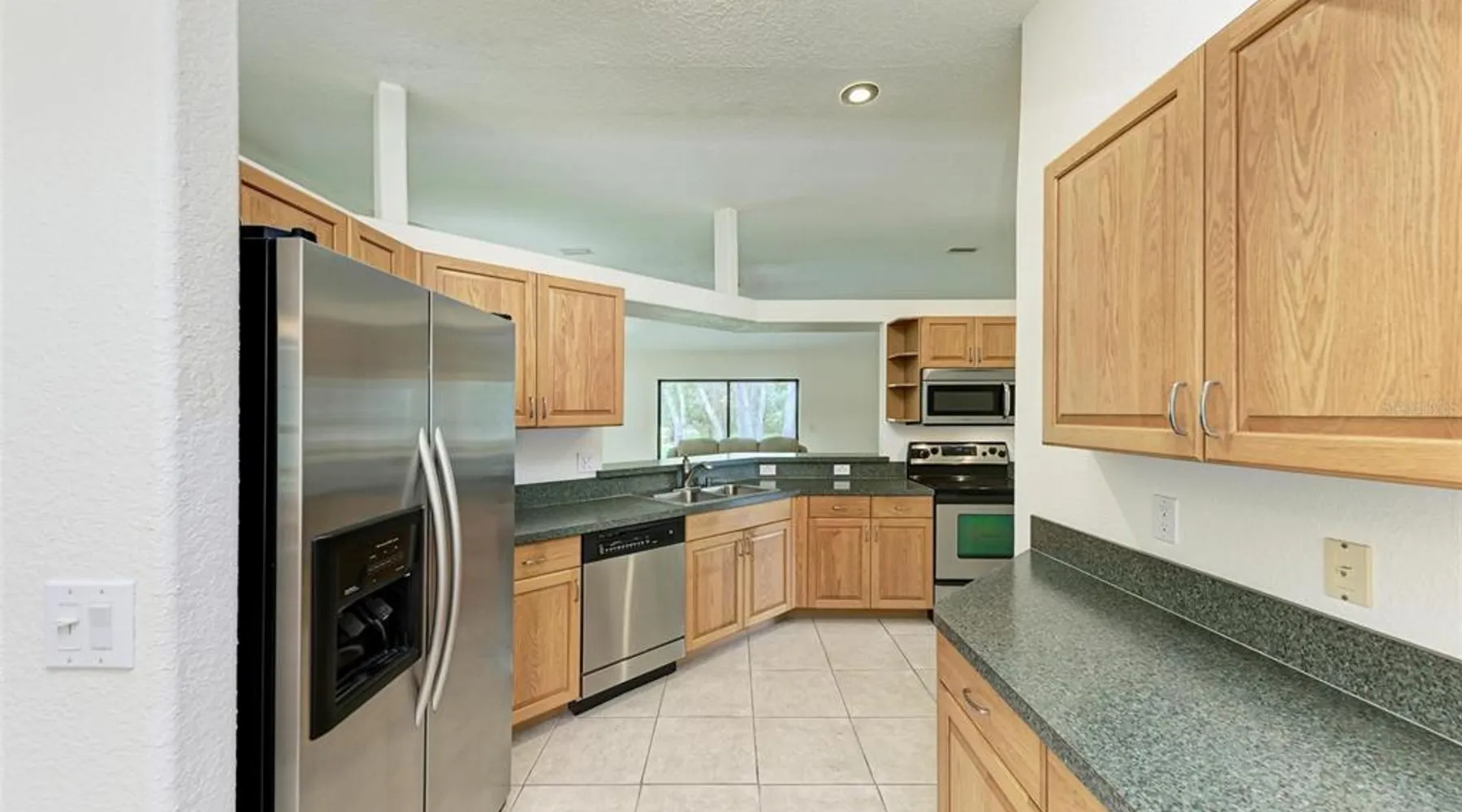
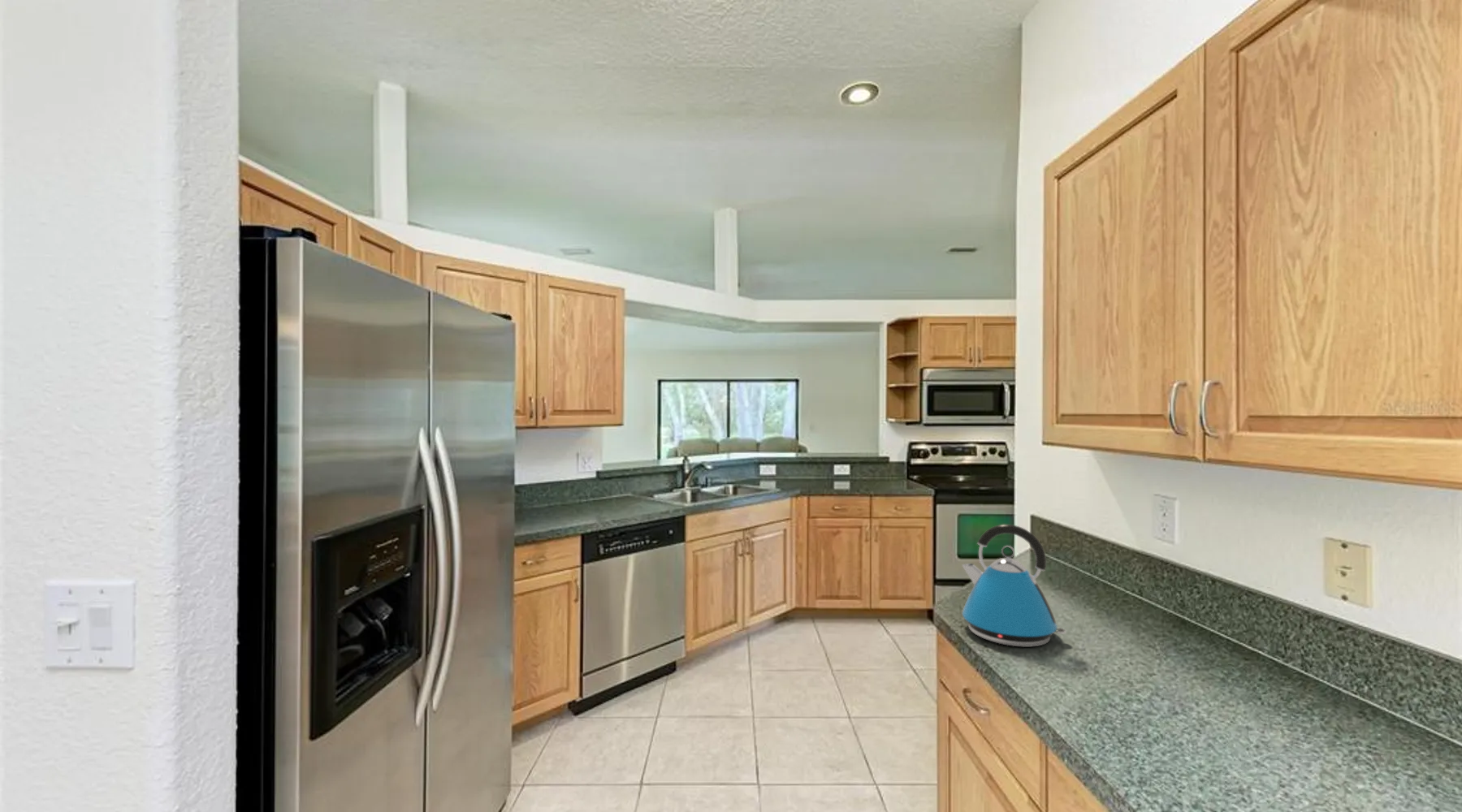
+ kettle [961,524,1067,648]
